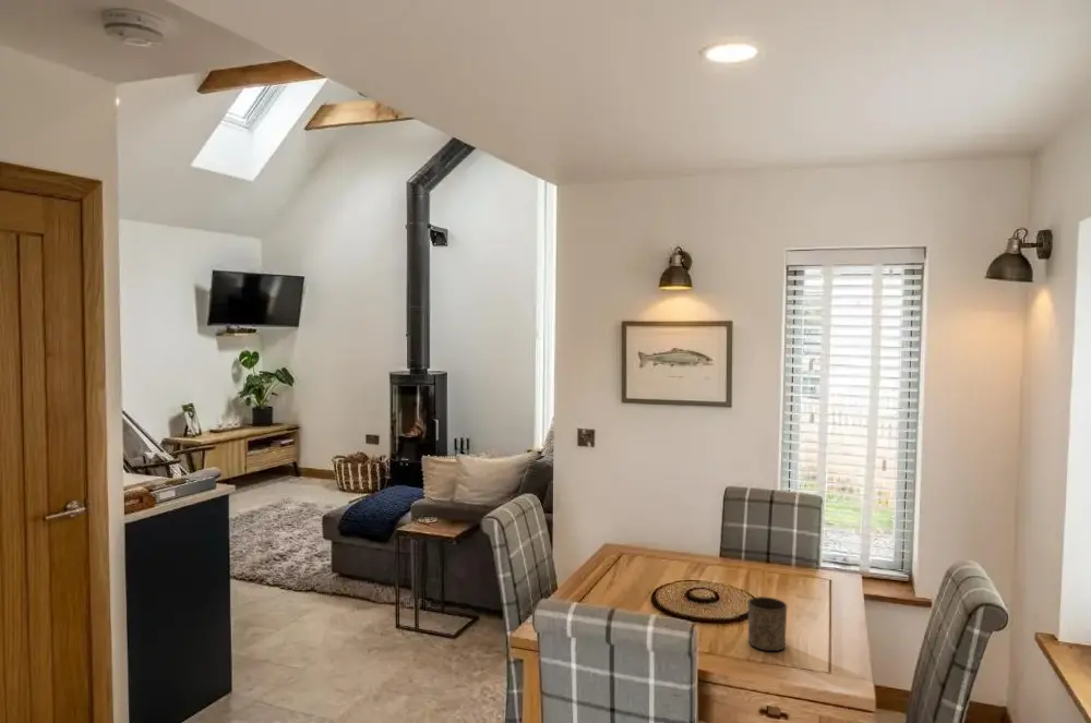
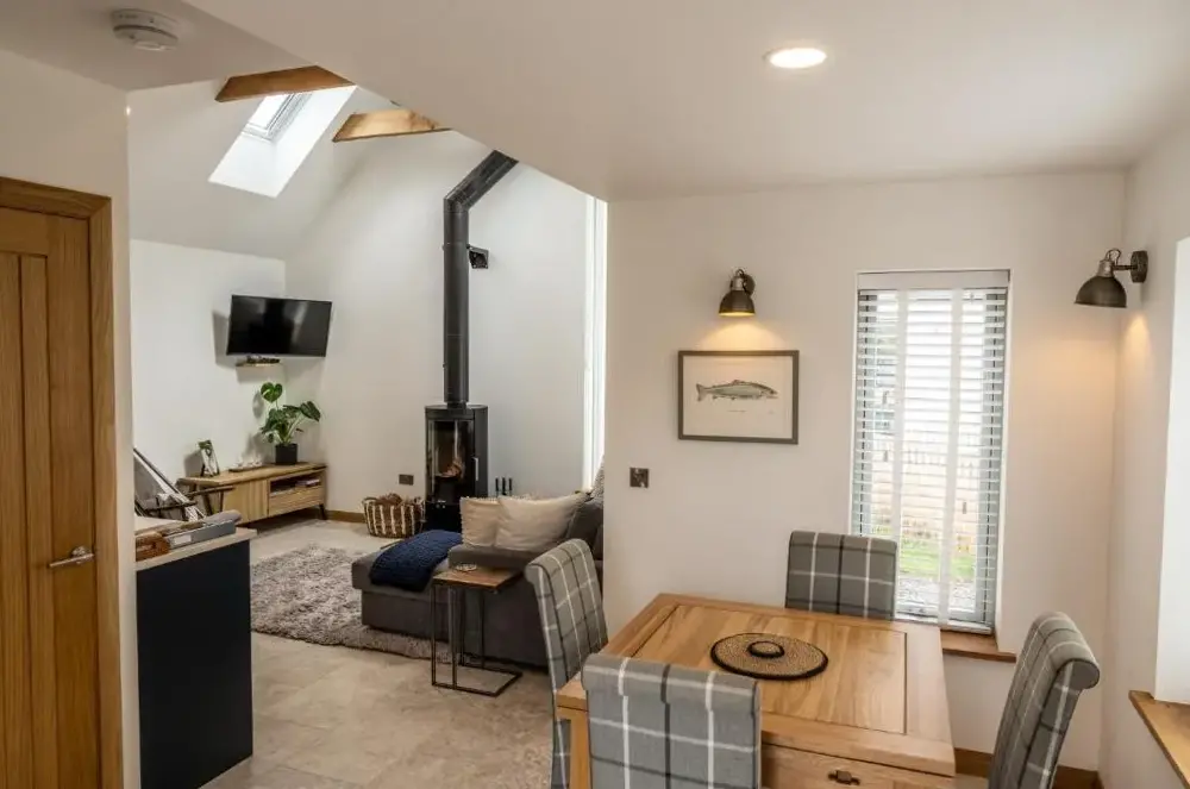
- cup [747,595,788,652]
